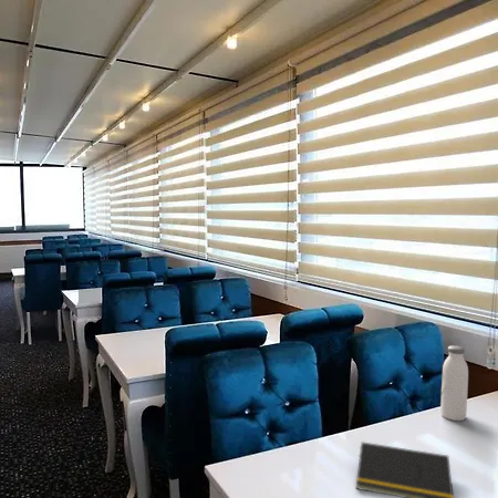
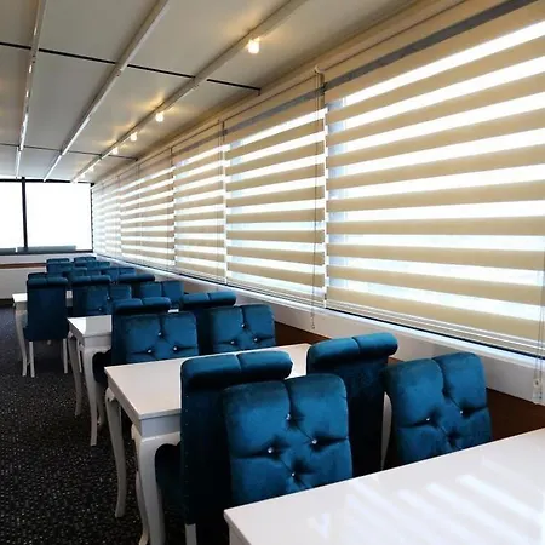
- water bottle [439,344,469,422]
- notepad [355,440,455,498]
